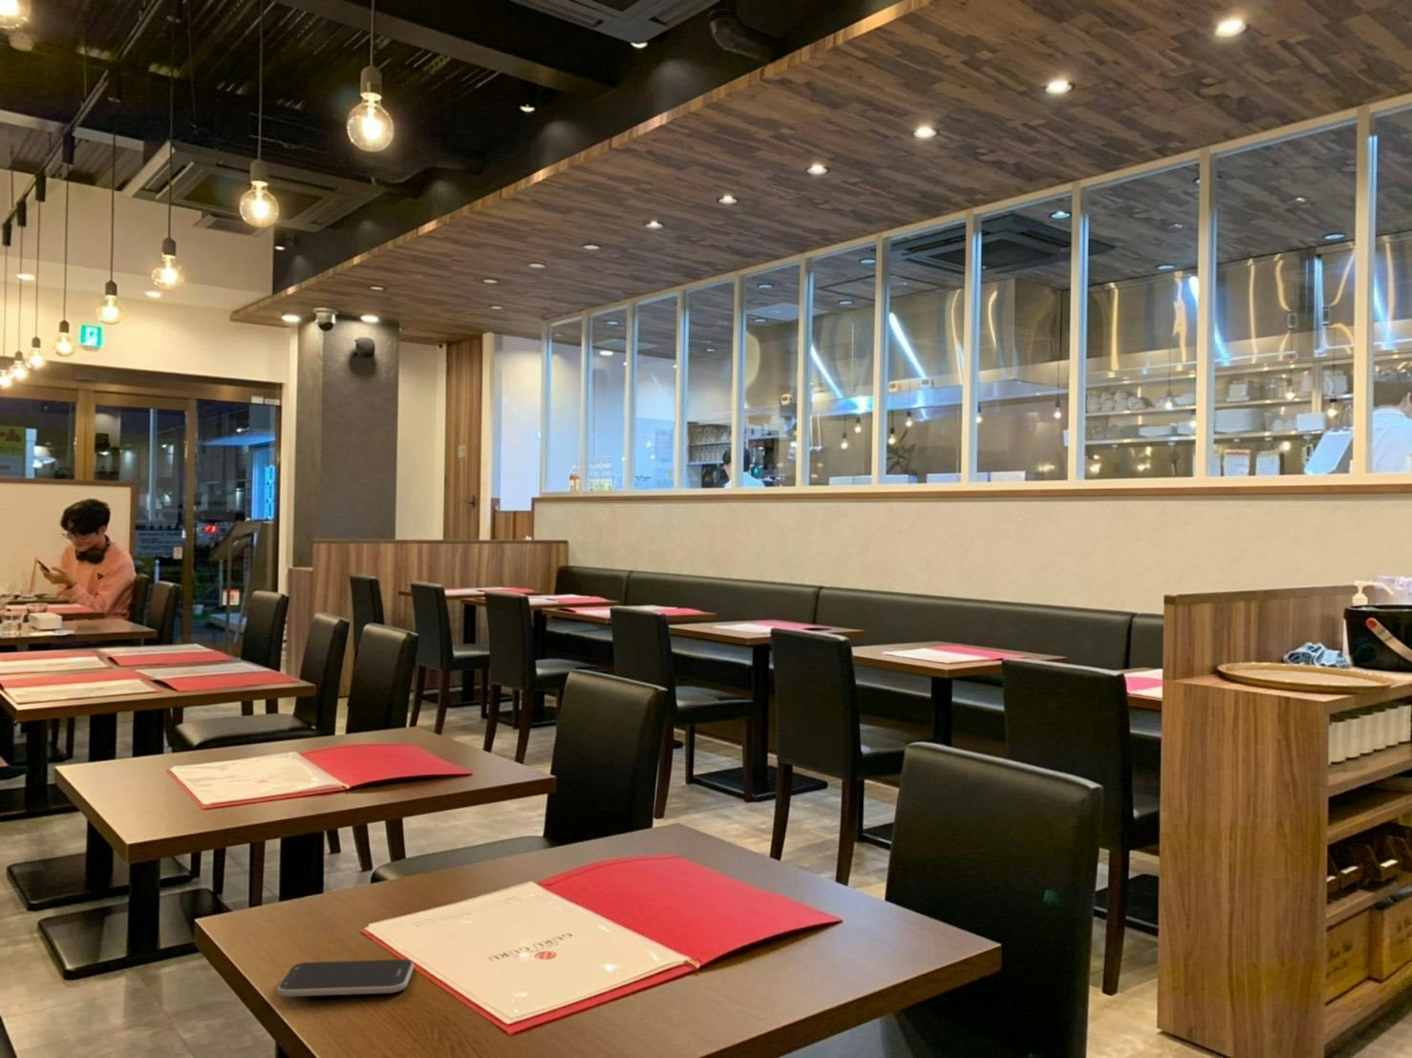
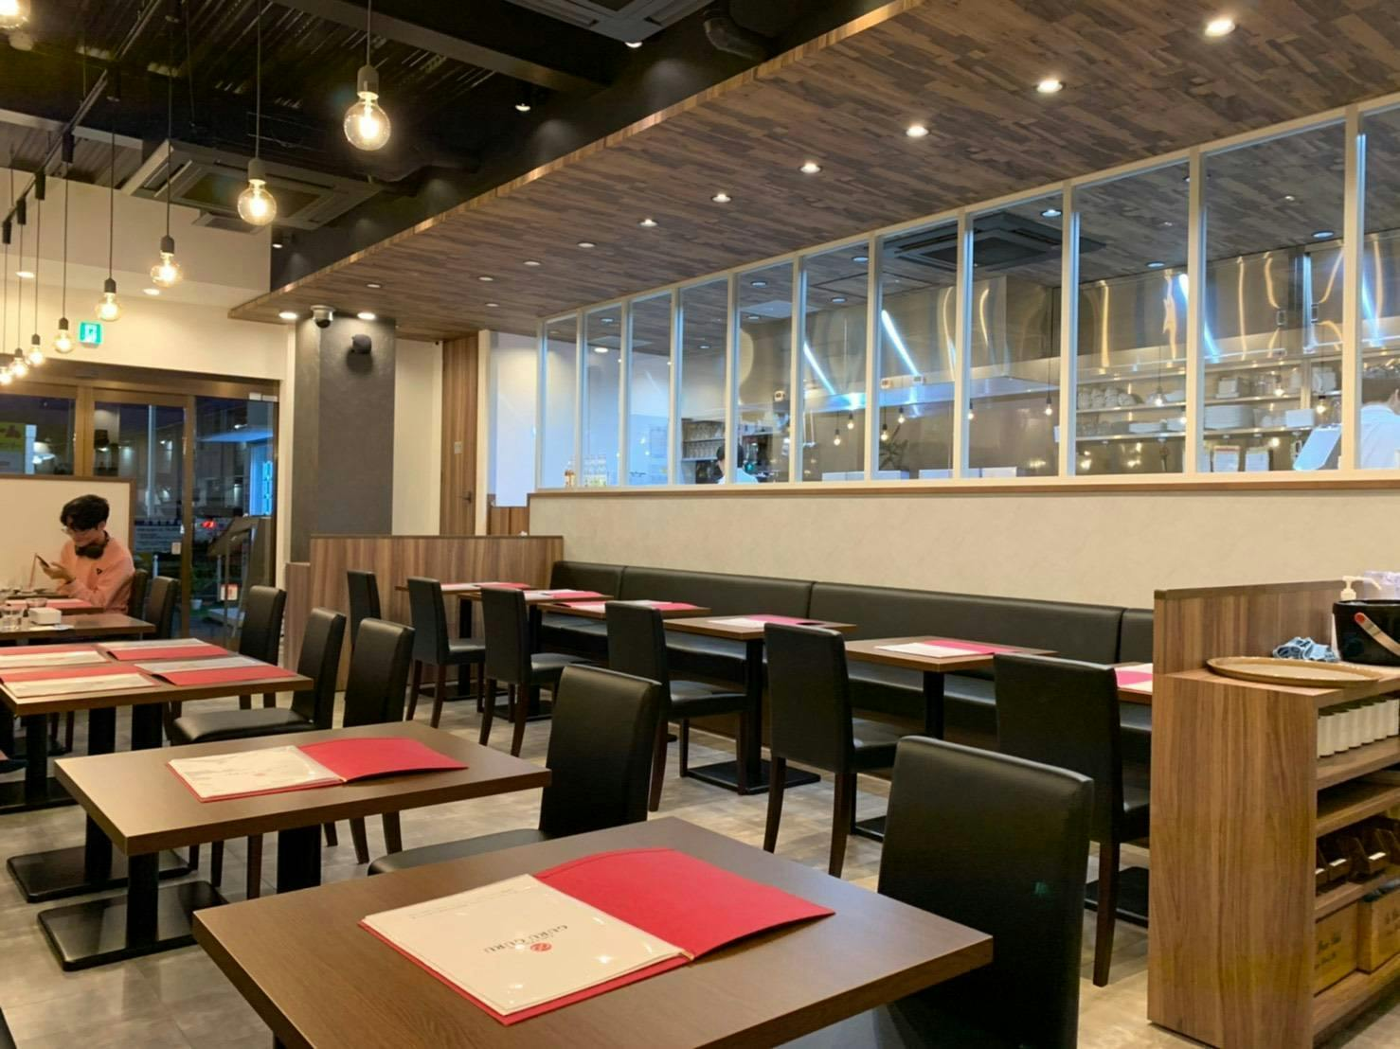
- smartphone [275,959,415,998]
